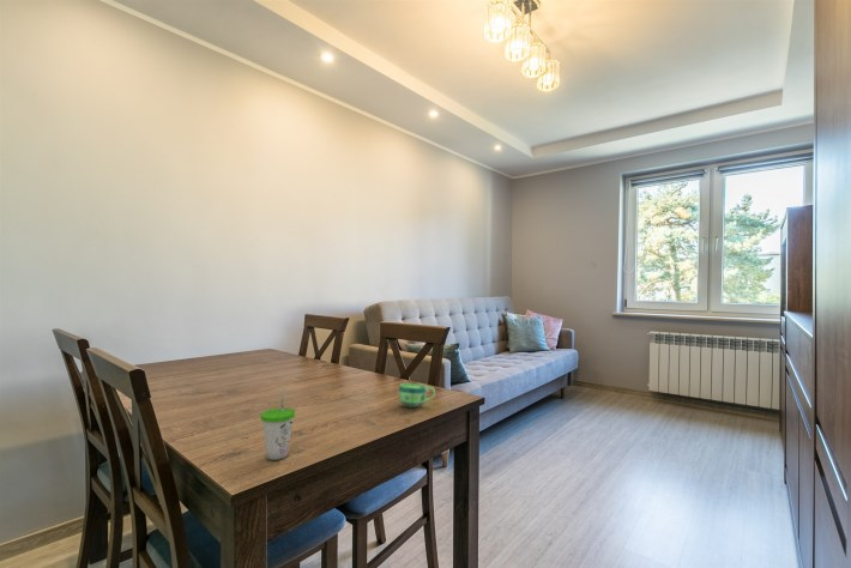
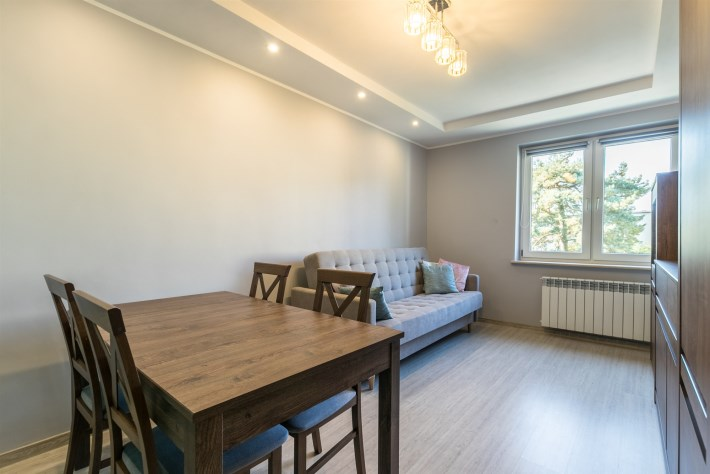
- cup [398,382,436,409]
- cup [260,388,296,461]
